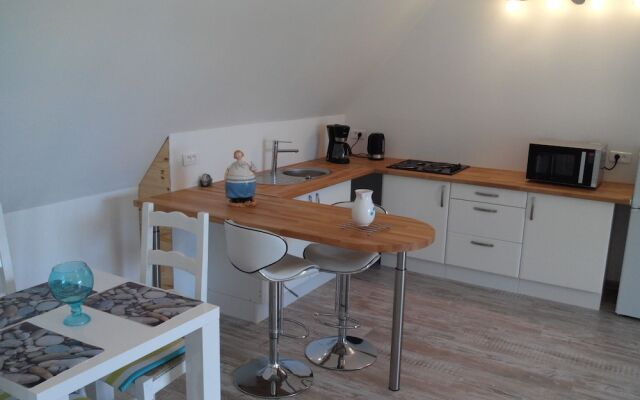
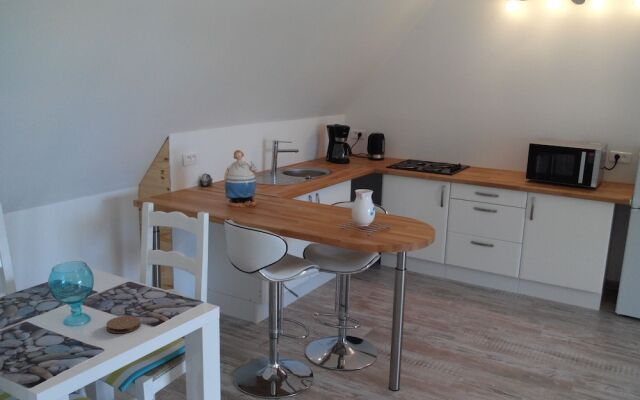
+ coaster [105,315,141,334]
